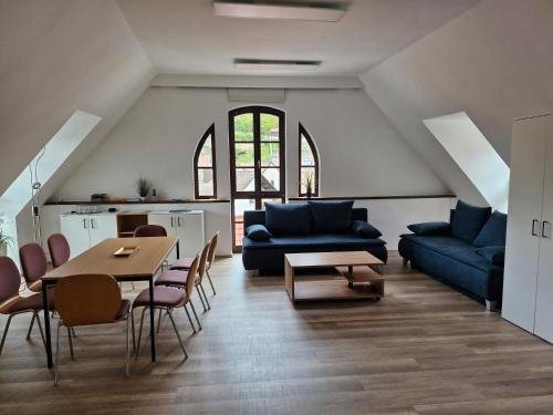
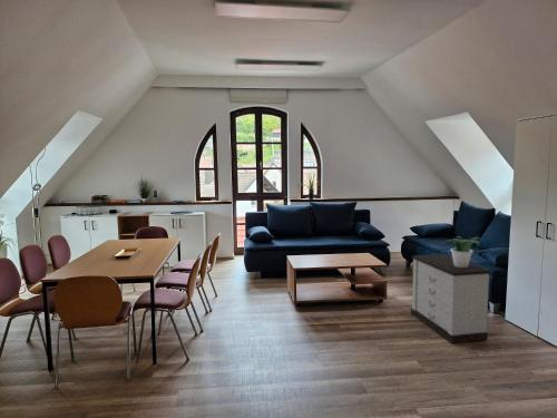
+ potted plant [443,235,482,268]
+ nightstand [410,253,492,344]
